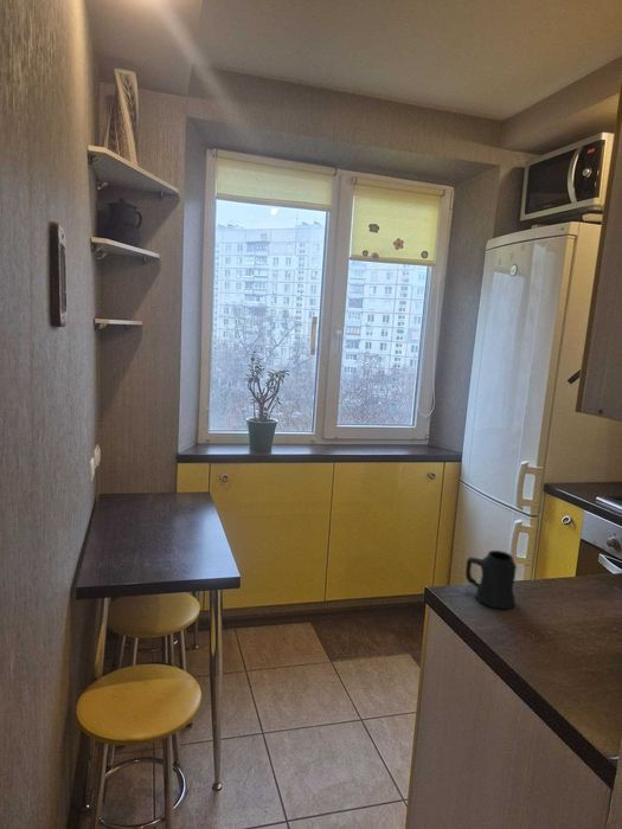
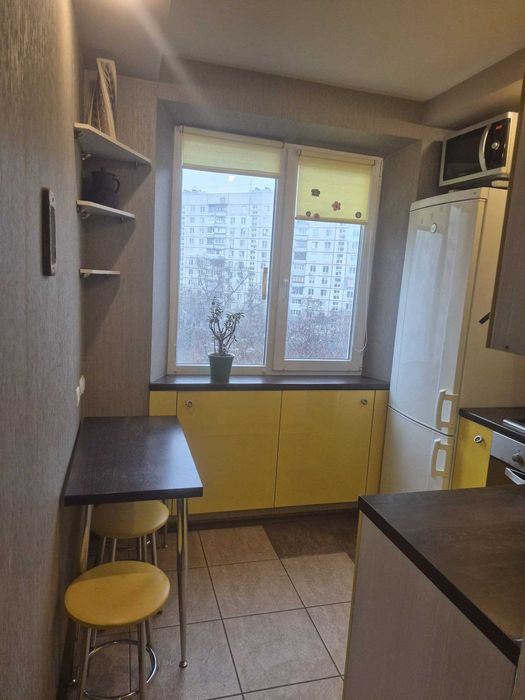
- mug [464,550,518,611]
